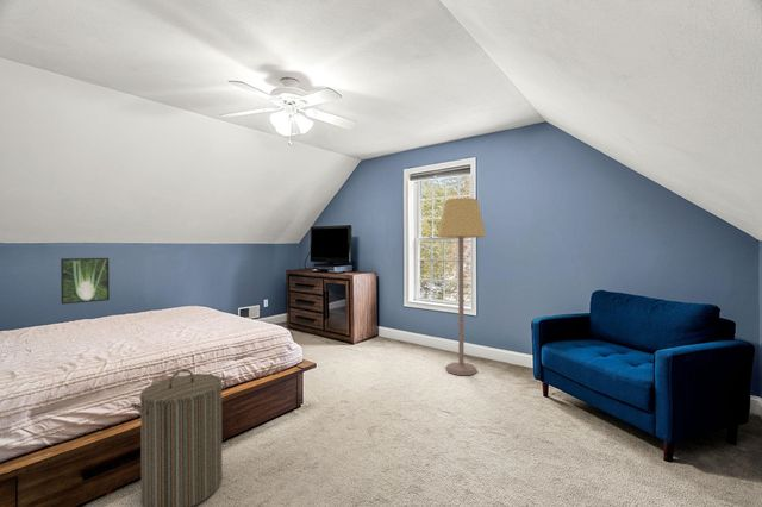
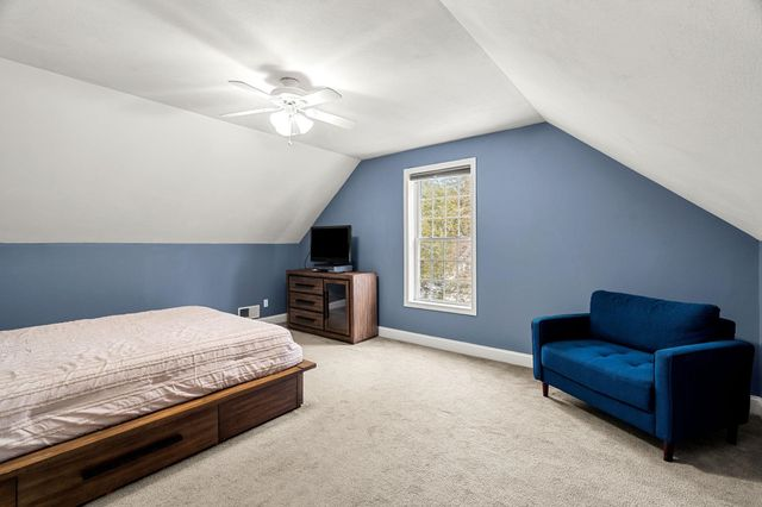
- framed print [60,257,111,305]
- lamp [437,198,487,376]
- laundry hamper [130,368,229,507]
